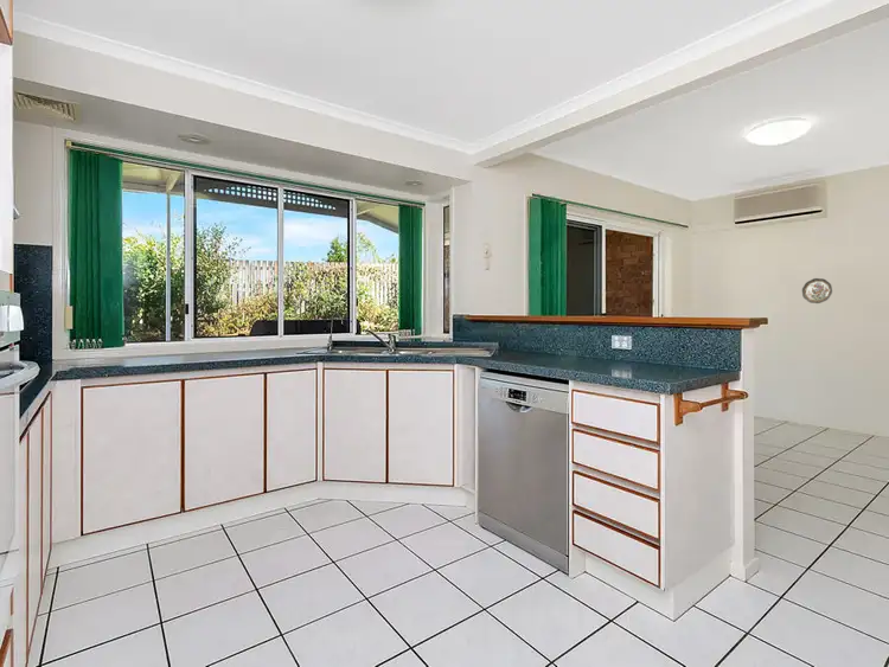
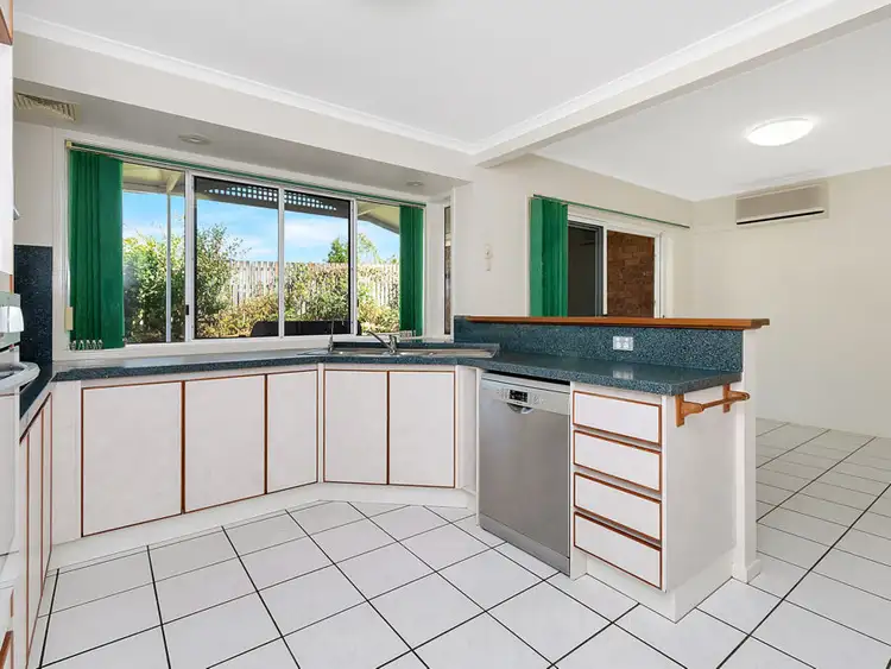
- decorative plate [801,277,833,304]
